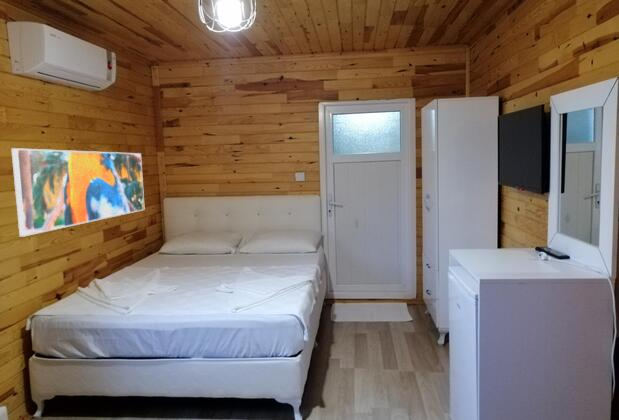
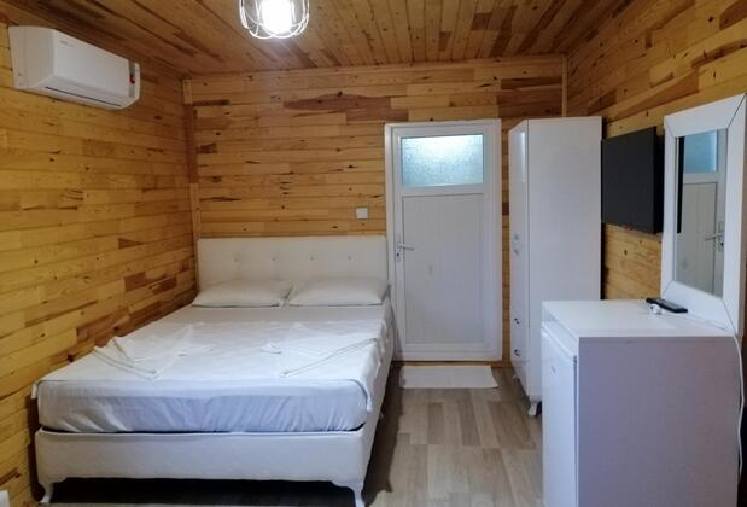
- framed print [10,147,146,237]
